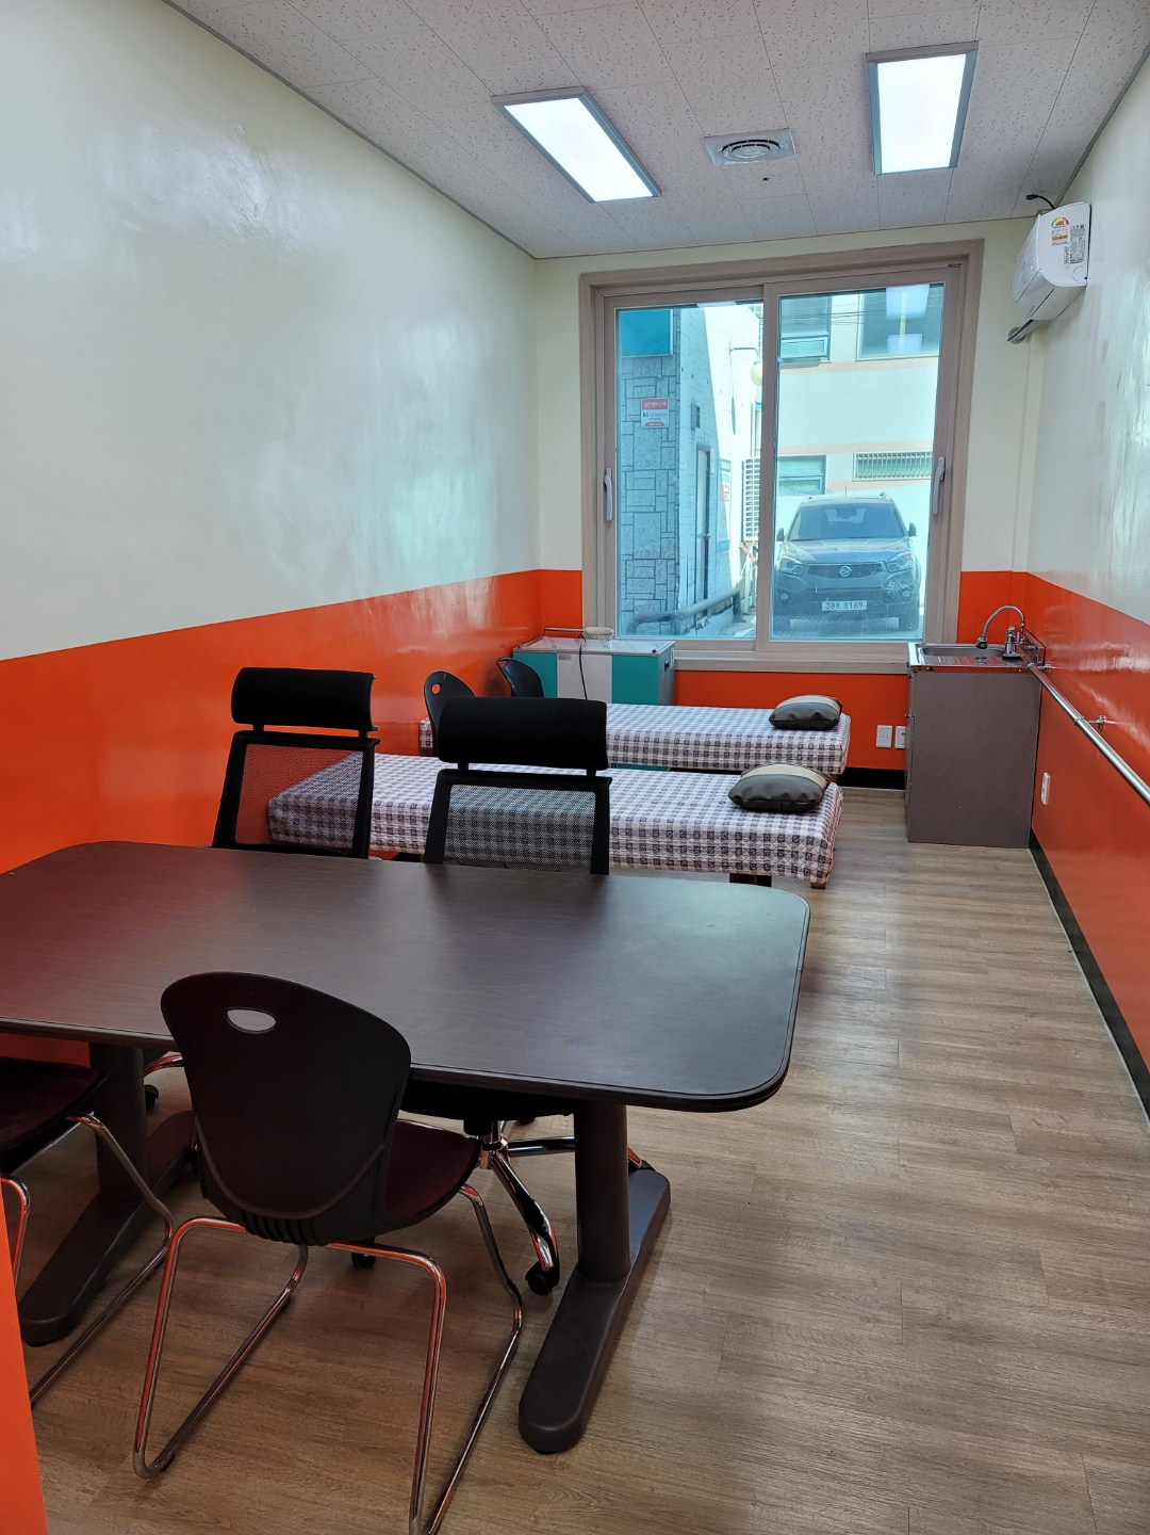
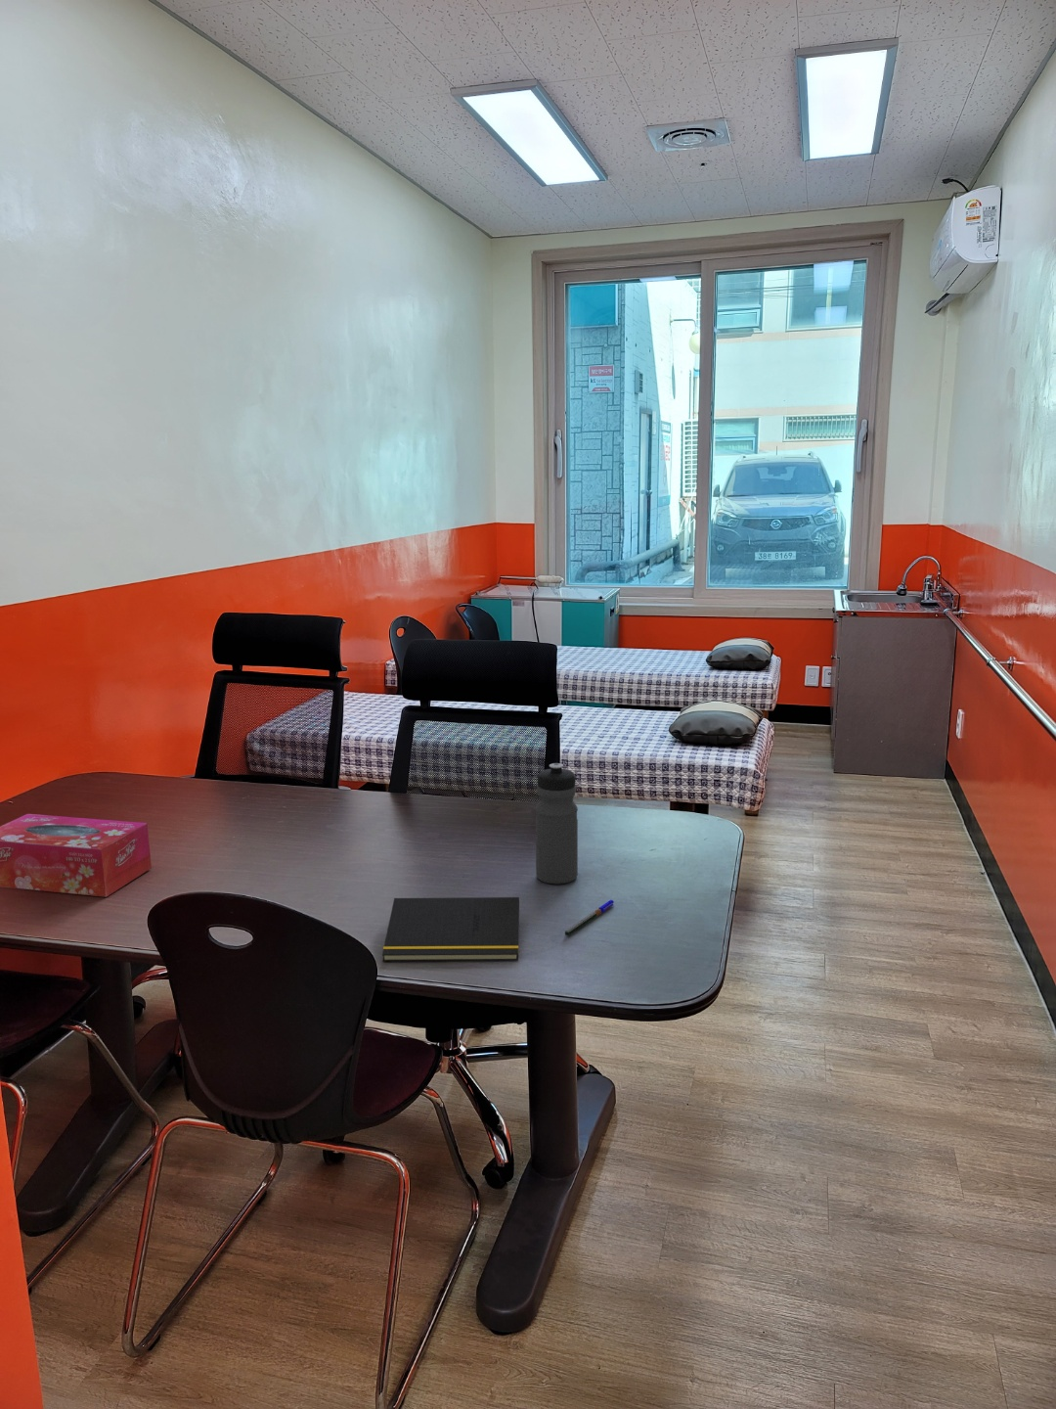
+ pen [565,900,615,937]
+ notepad [382,896,520,962]
+ water bottle [535,762,579,885]
+ tissue box [0,813,153,899]
